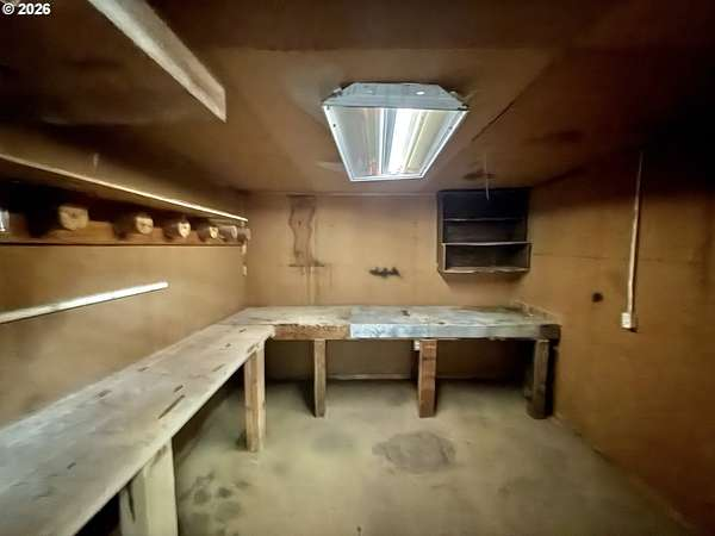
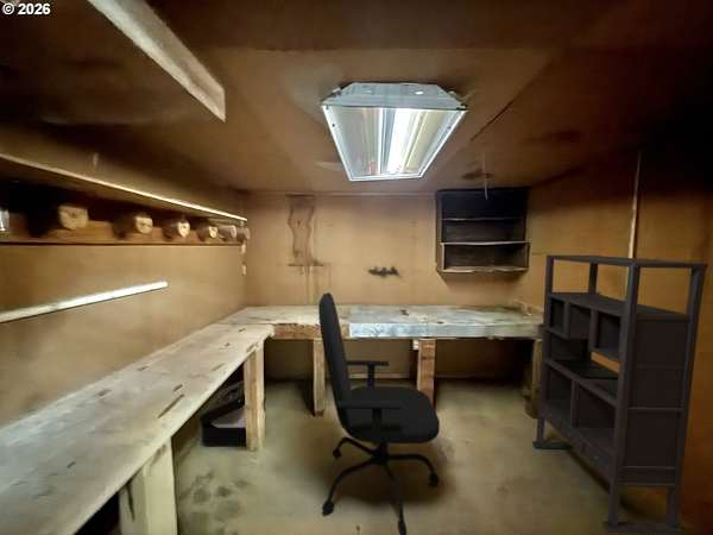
+ office chair [317,291,441,535]
+ shelving unit [531,254,709,535]
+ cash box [197,379,266,447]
